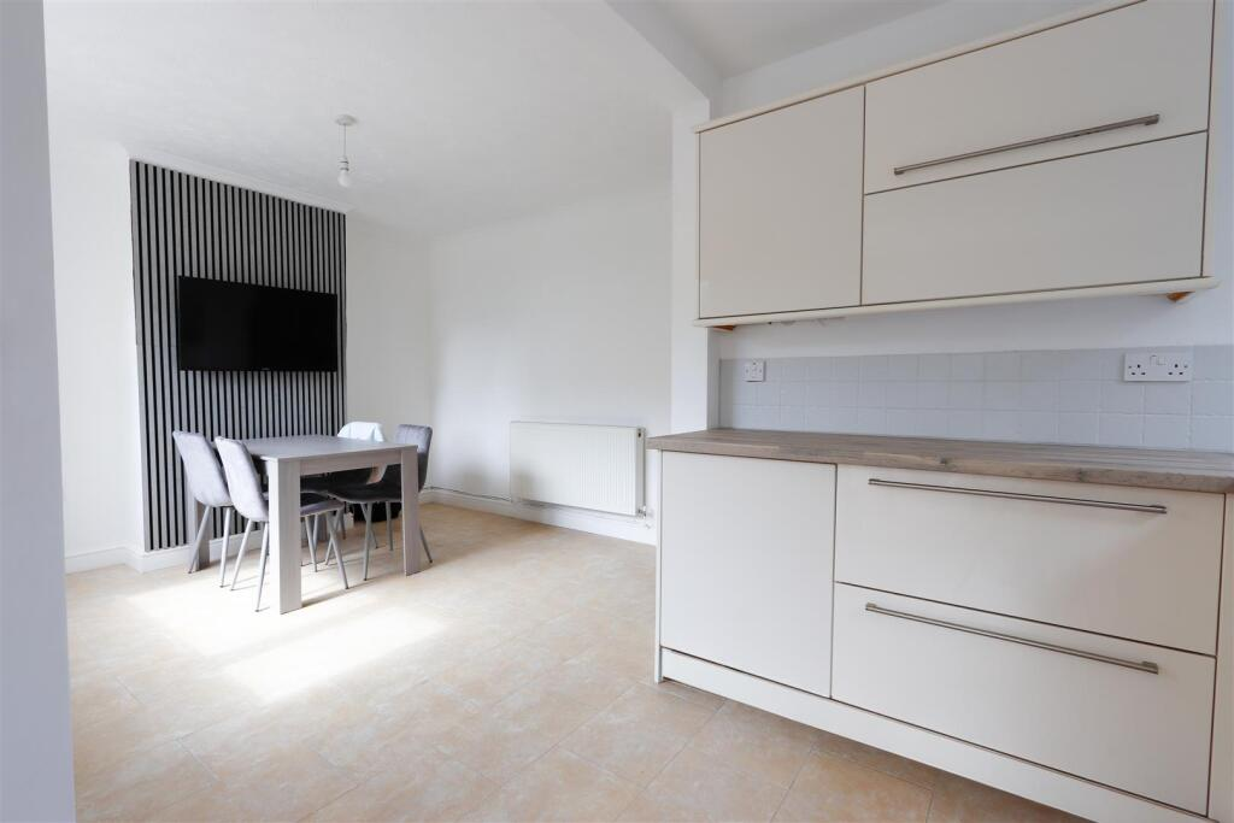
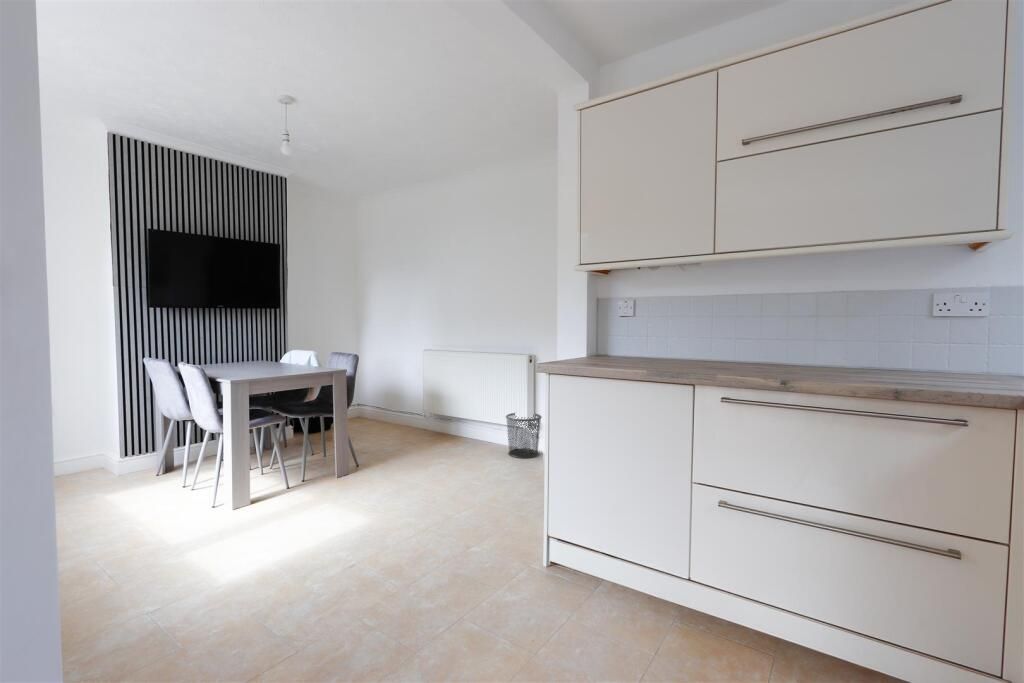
+ waste bin [505,412,543,459]
